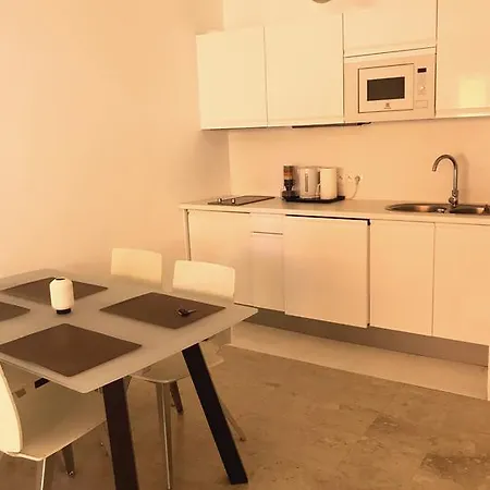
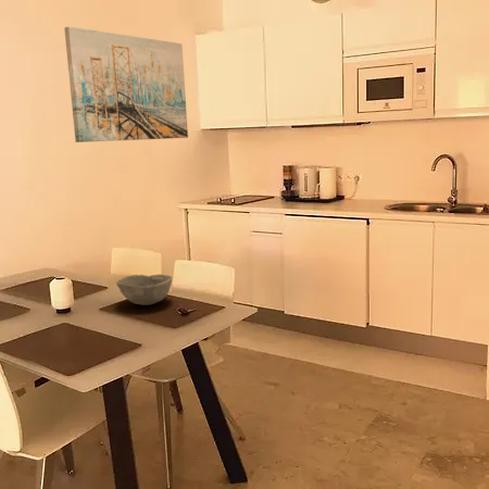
+ bowl [115,274,174,306]
+ wall art [63,25,189,143]
